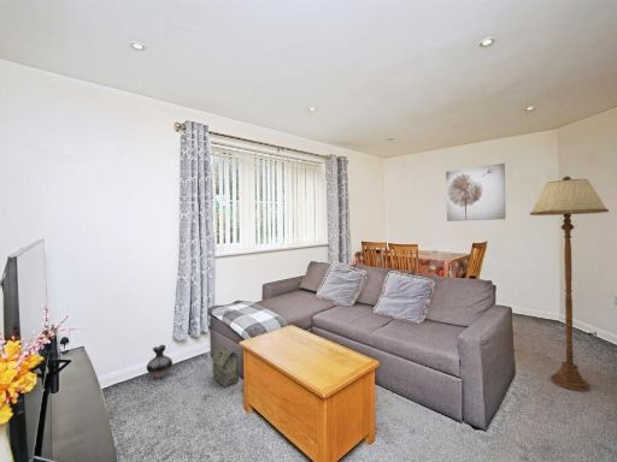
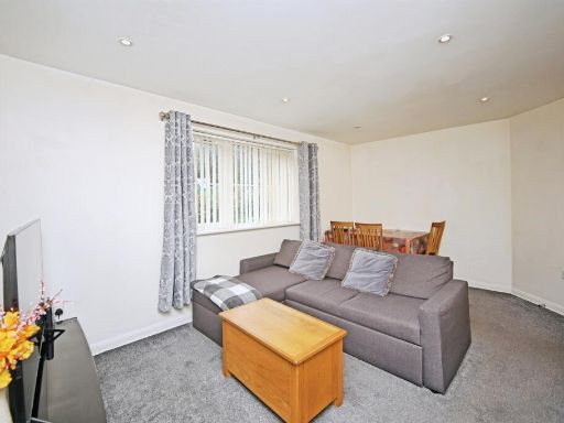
- bag [211,343,240,389]
- floor lamp [529,176,610,392]
- wall art [445,162,506,223]
- ceramic jug [146,344,174,380]
